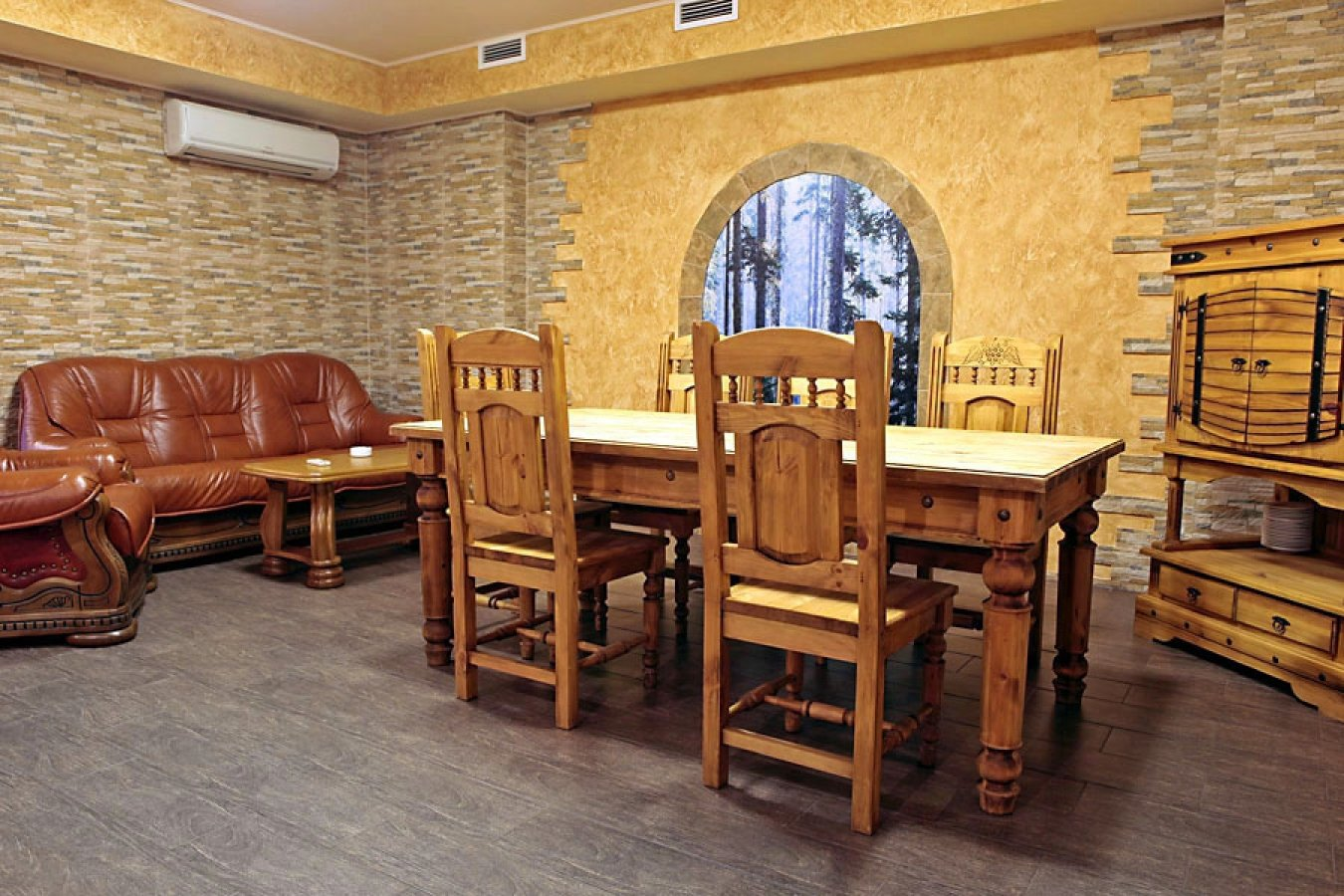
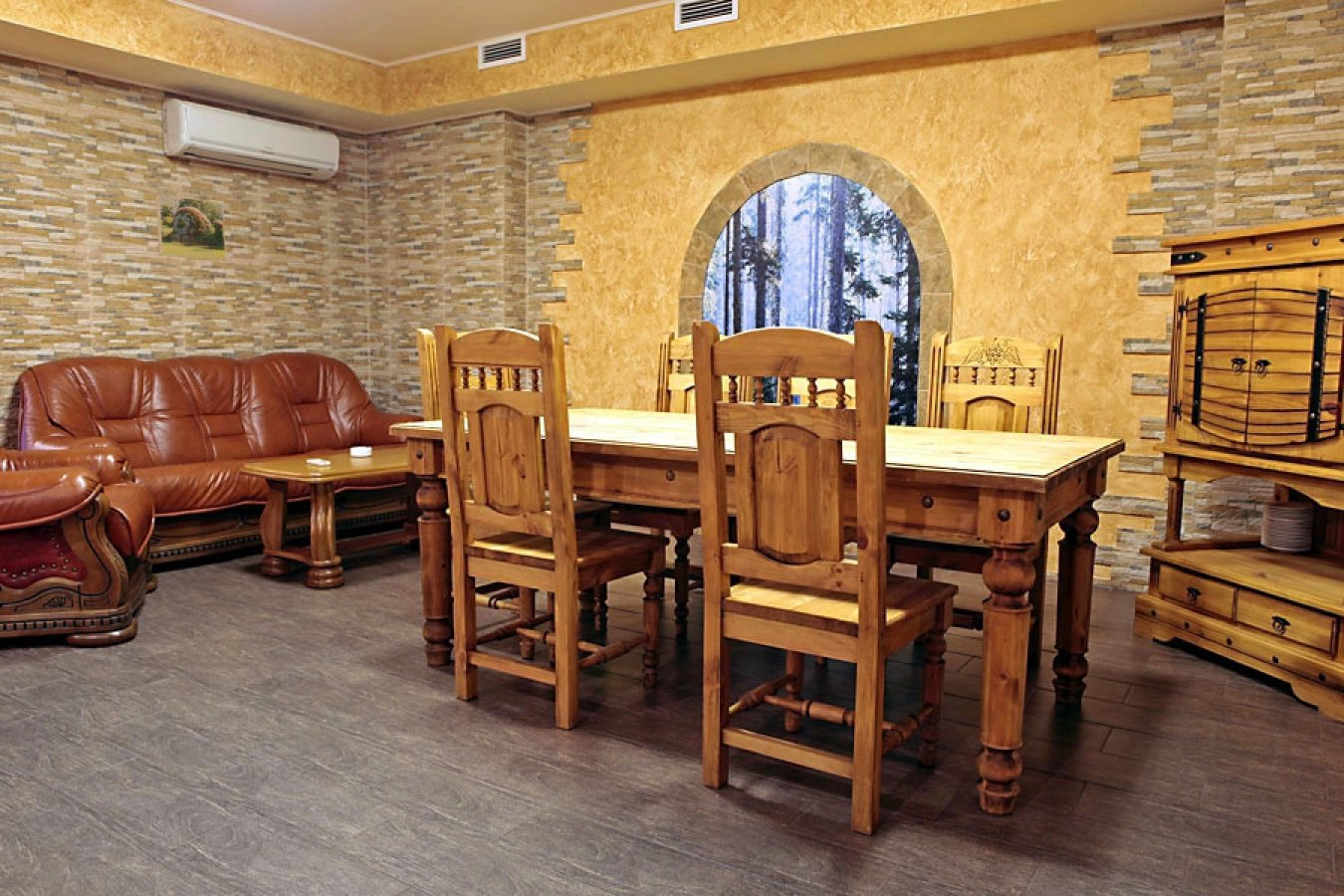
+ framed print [155,193,227,262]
